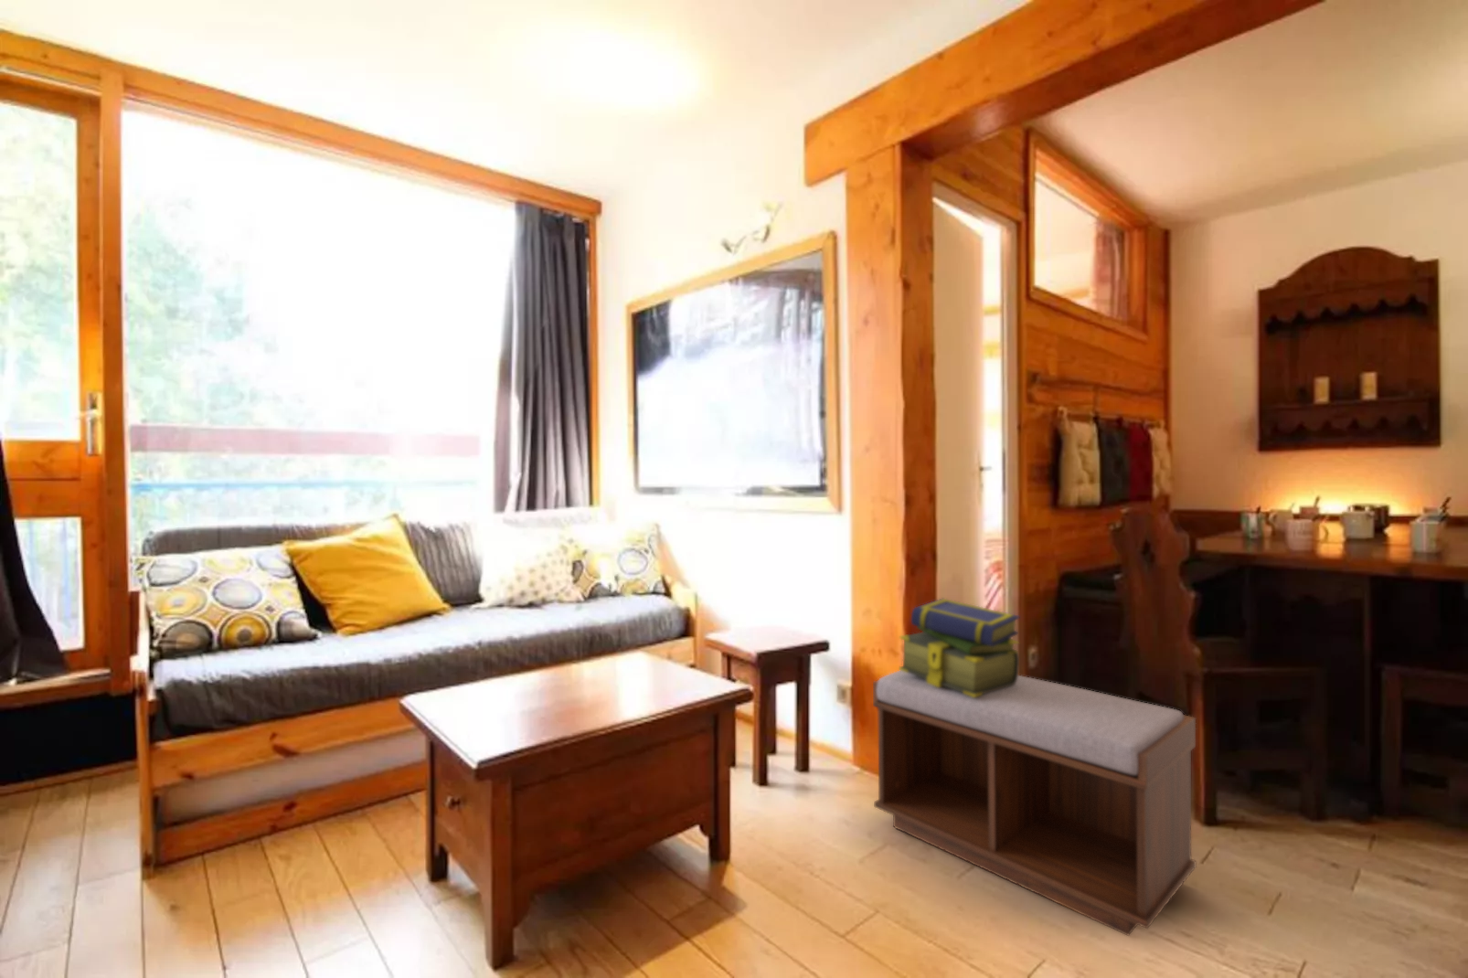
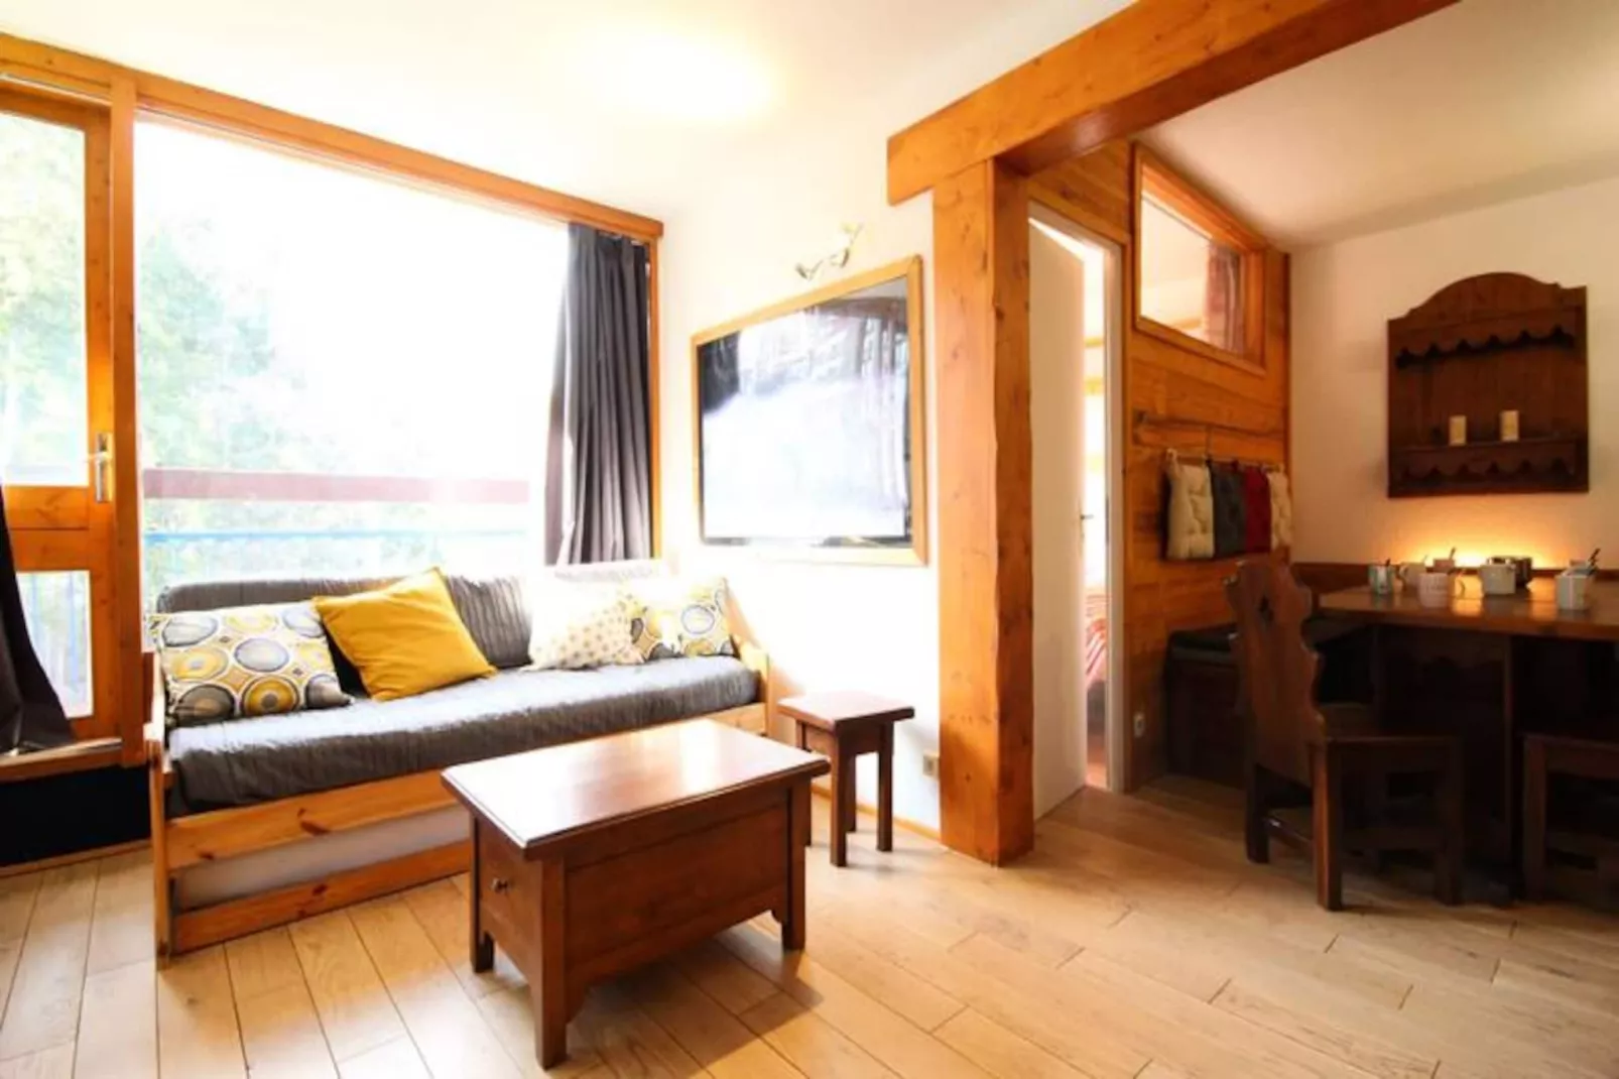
- bench [872,670,1197,937]
- stack of books [897,598,1021,697]
